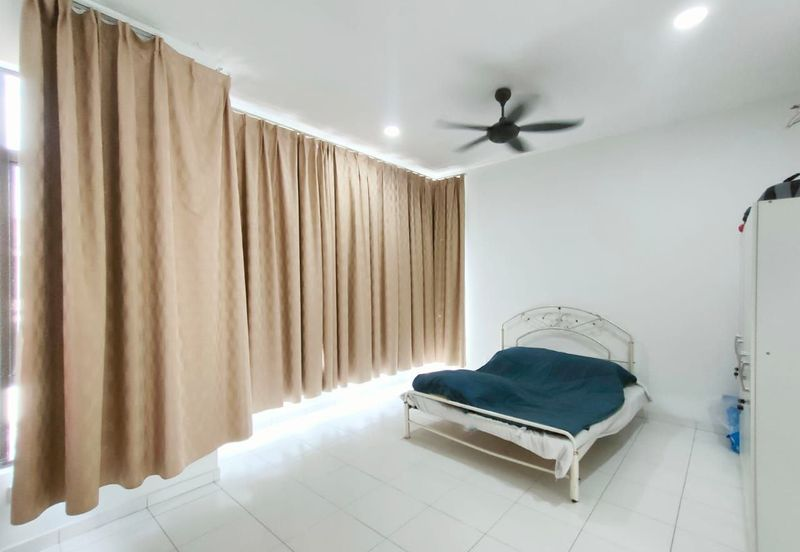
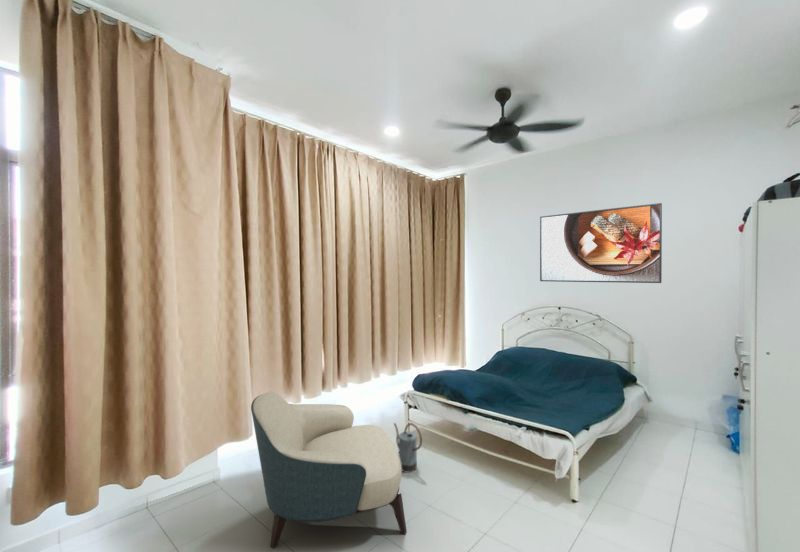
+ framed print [539,202,663,284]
+ watering can [393,422,423,473]
+ armchair [250,391,408,550]
